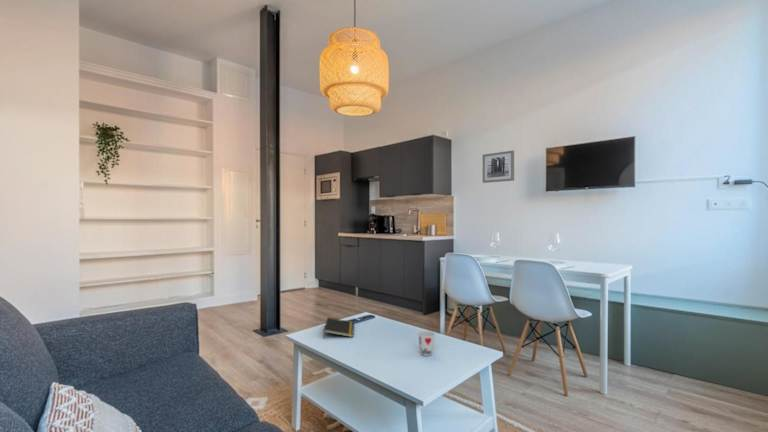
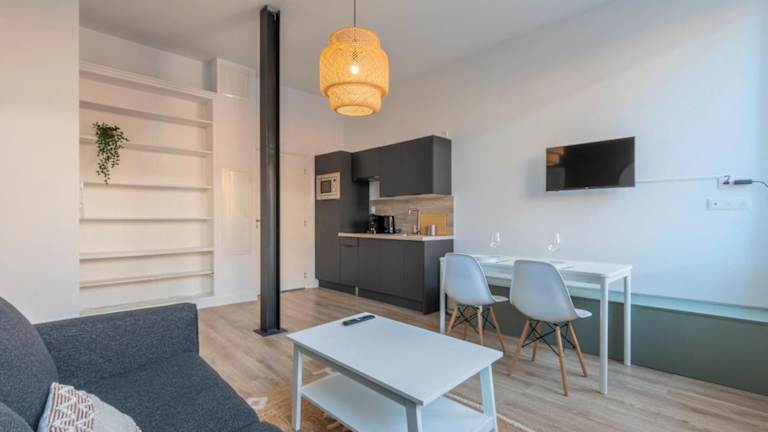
- cup [417,330,436,357]
- wall art [482,150,515,184]
- notepad [322,317,355,338]
